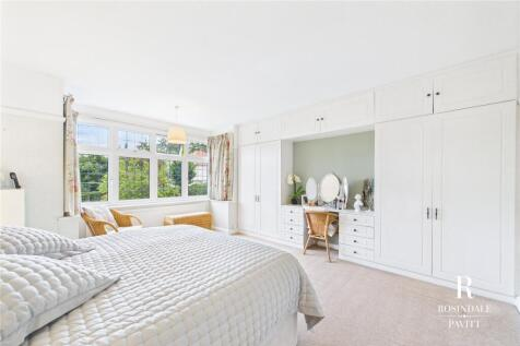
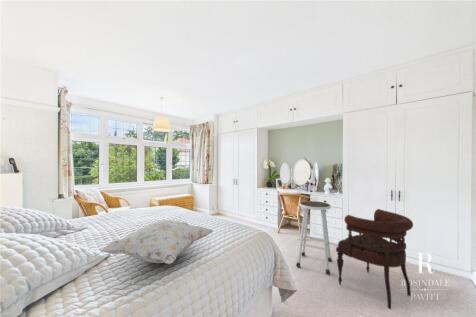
+ stool [295,200,333,275]
+ decorative pillow [100,219,214,265]
+ armchair [335,208,414,310]
